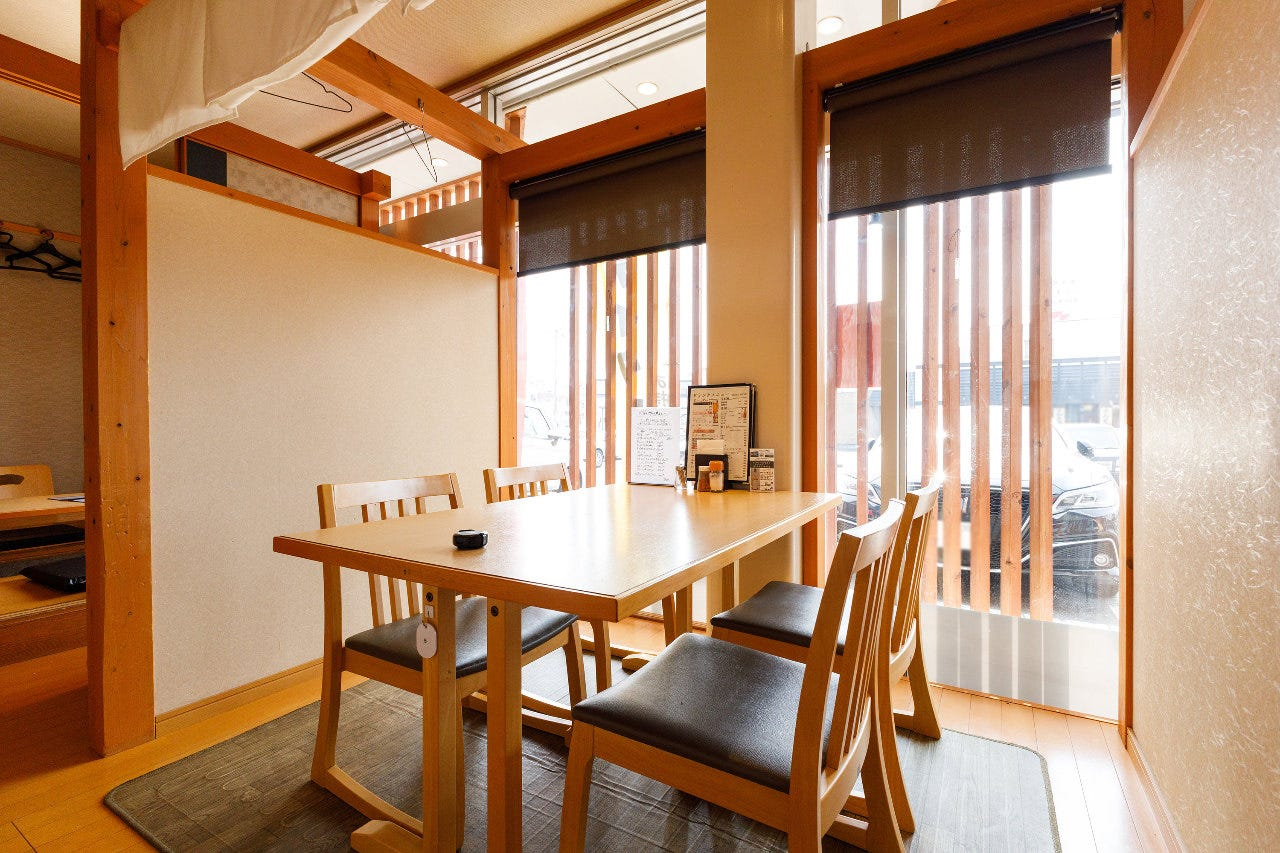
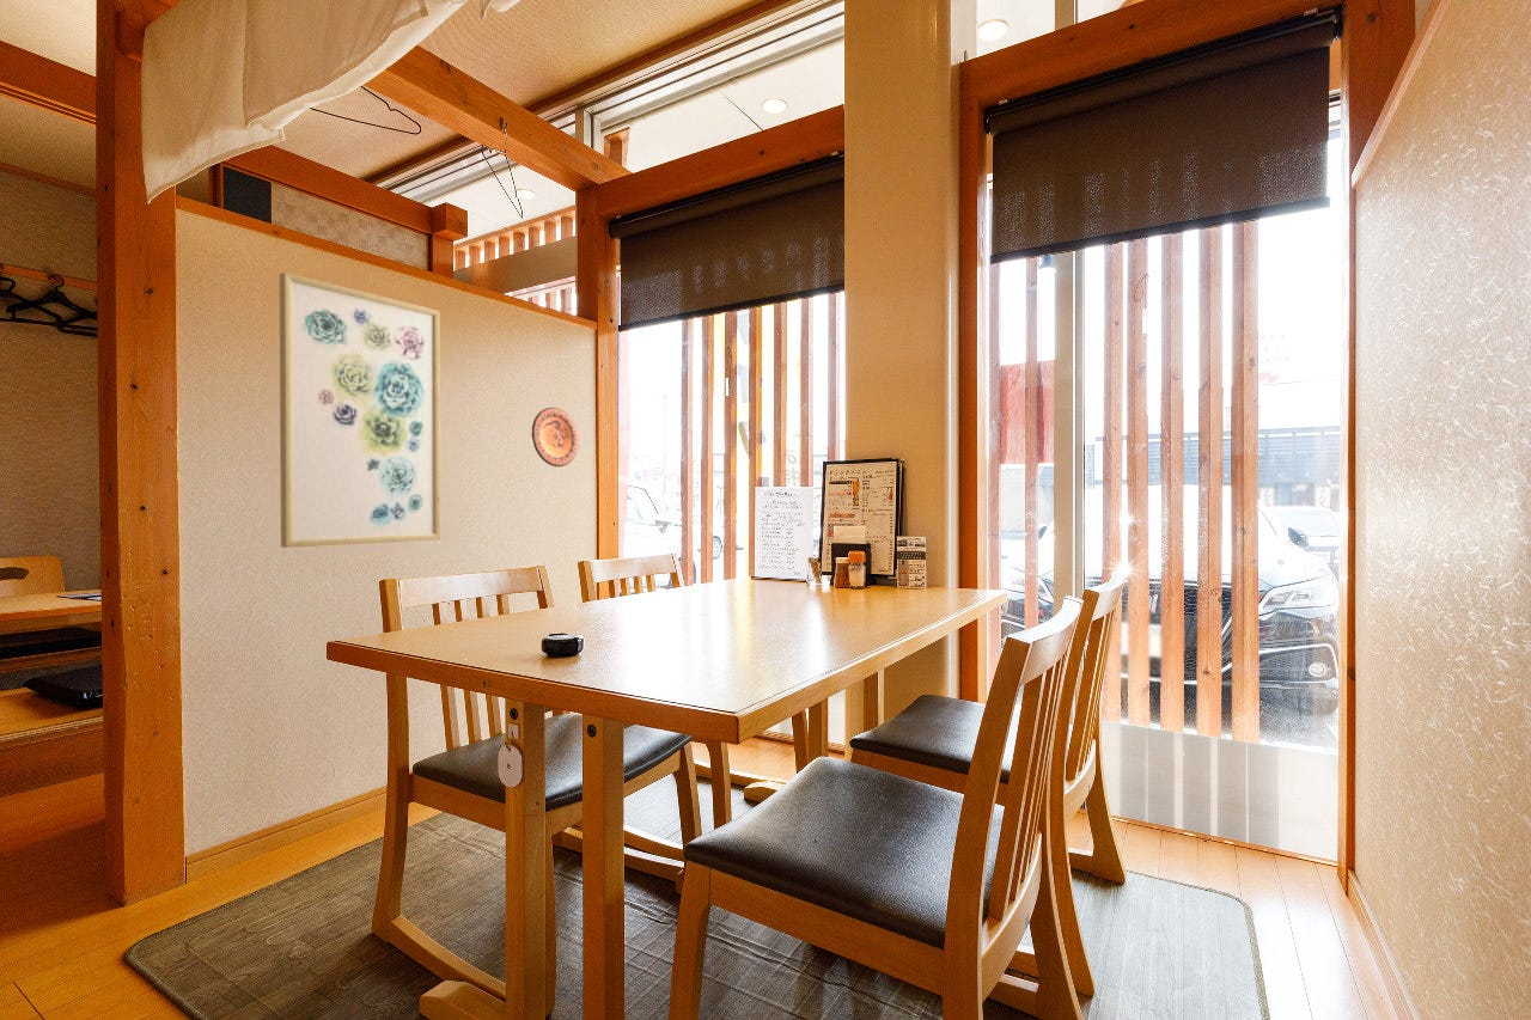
+ wall art [279,271,441,549]
+ decorative plate [531,407,580,468]
